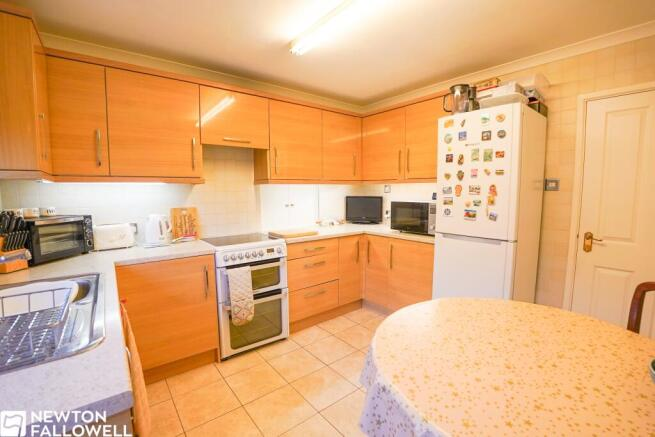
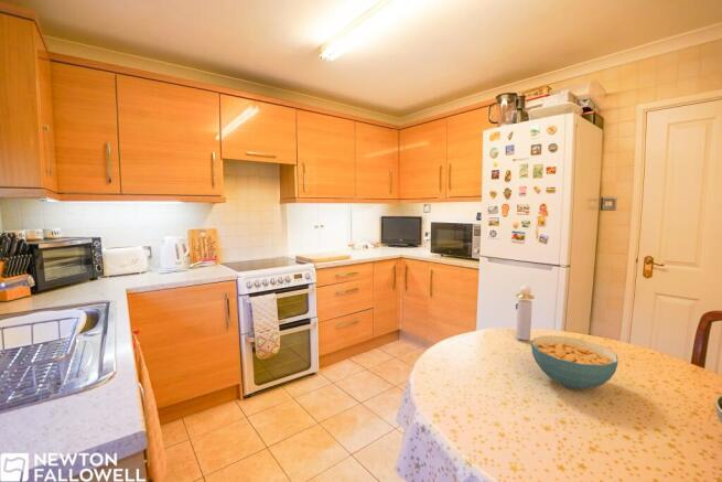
+ perfume bottle [515,283,536,341]
+ cereal bowl [530,334,619,390]
